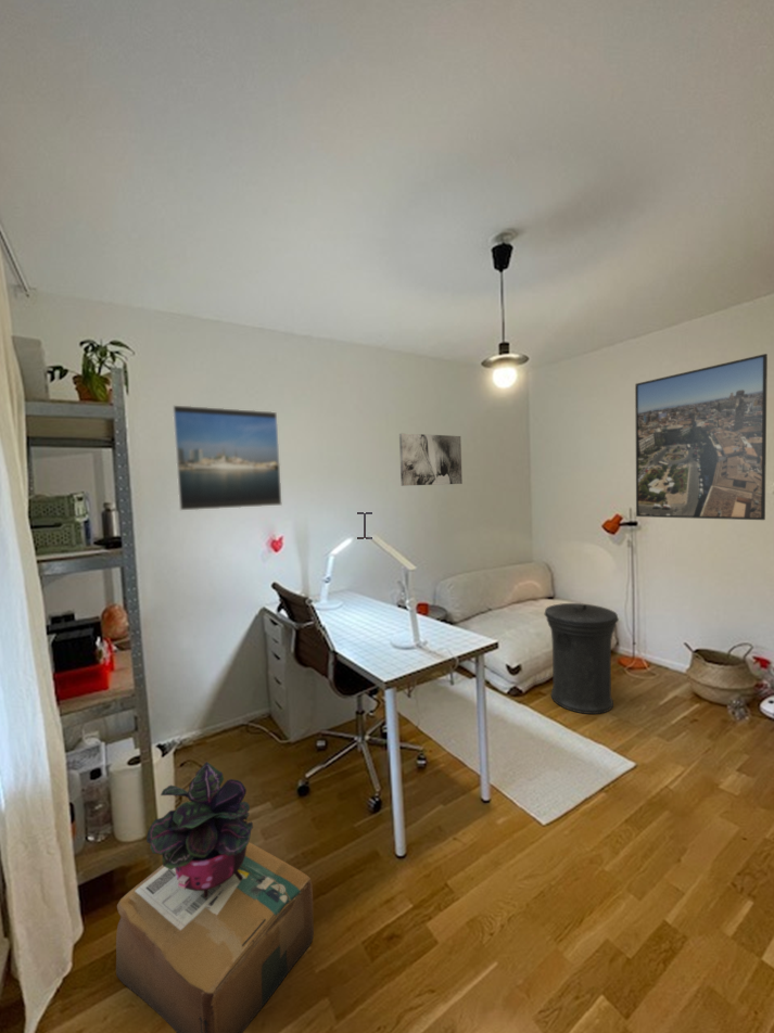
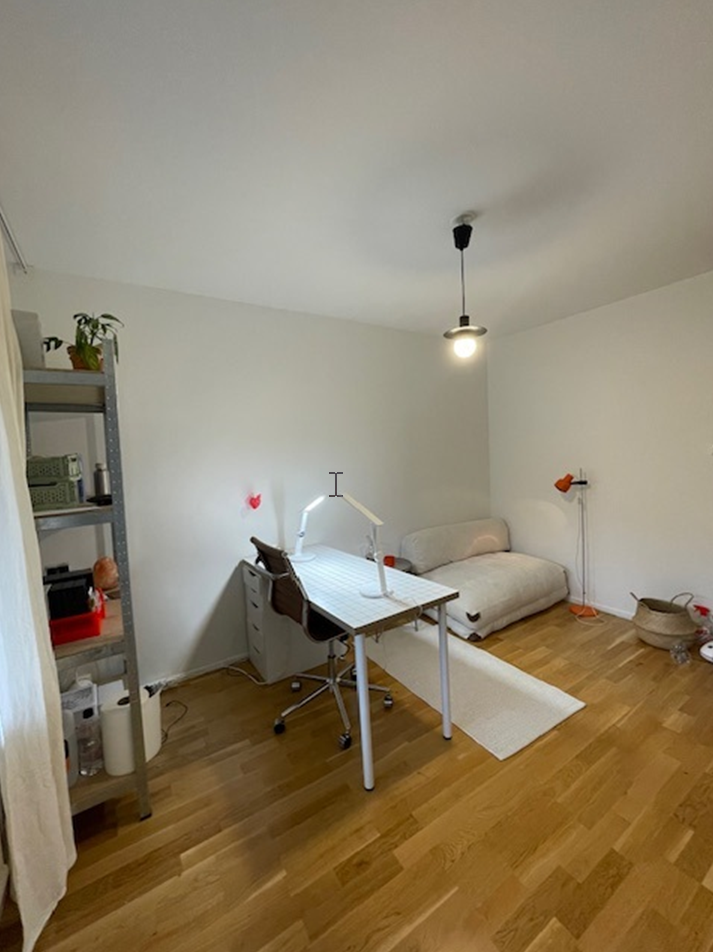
- potted plant [145,761,254,898]
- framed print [172,404,283,511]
- wall art [398,432,464,487]
- cardboard box [115,841,315,1033]
- trash can [544,602,620,715]
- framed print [634,353,769,521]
